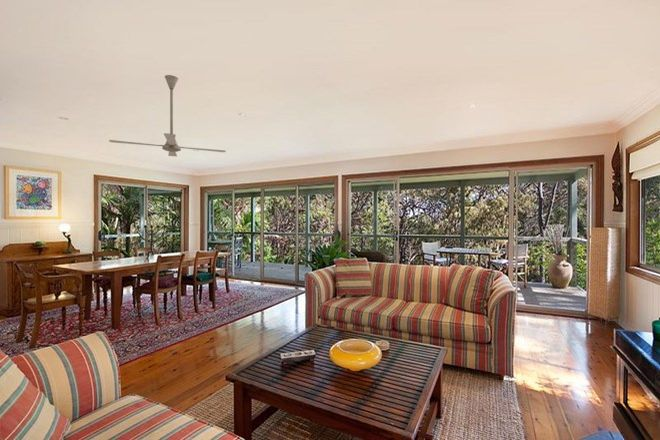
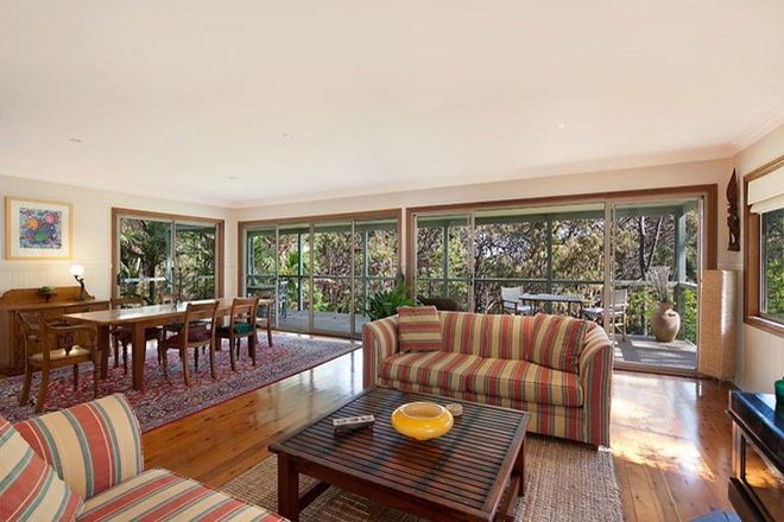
- ceiling fan [108,74,227,157]
